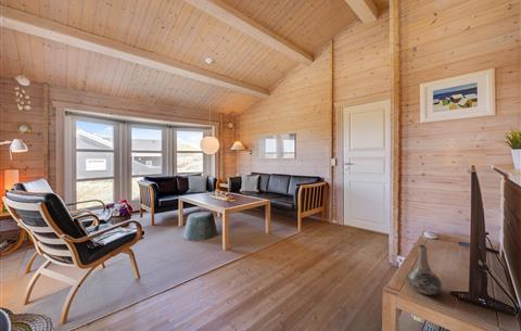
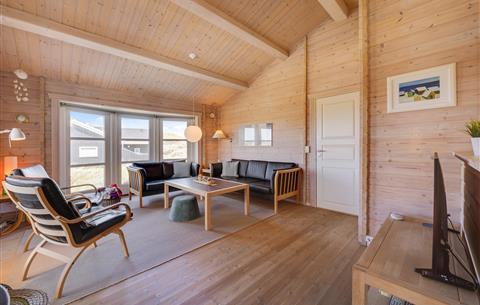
- decorative vase [406,244,443,296]
